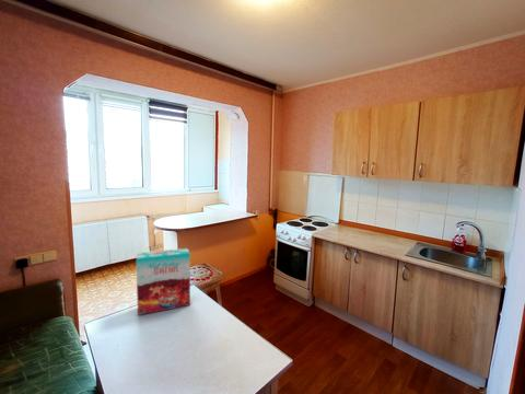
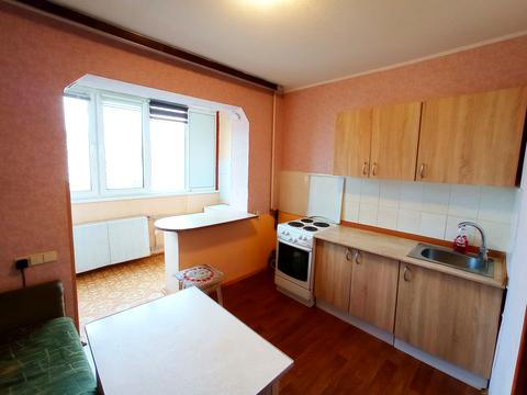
- cereal box [136,247,191,316]
